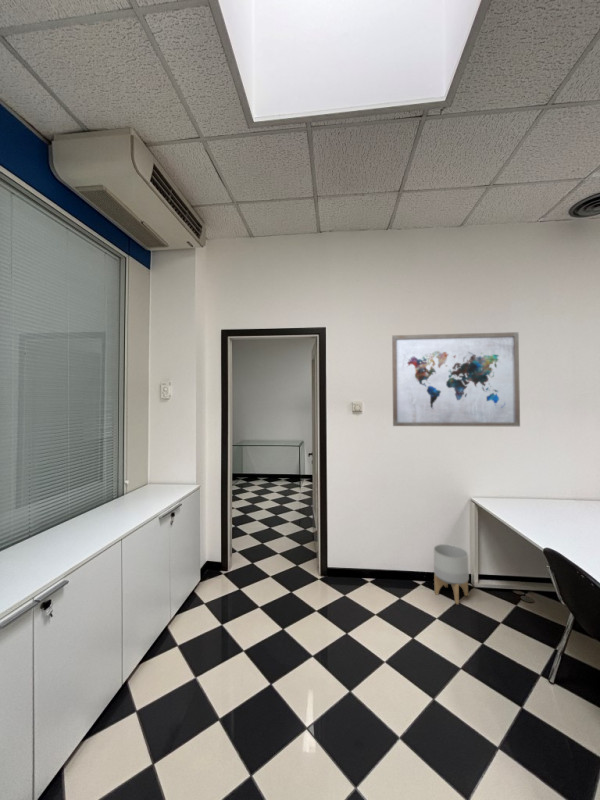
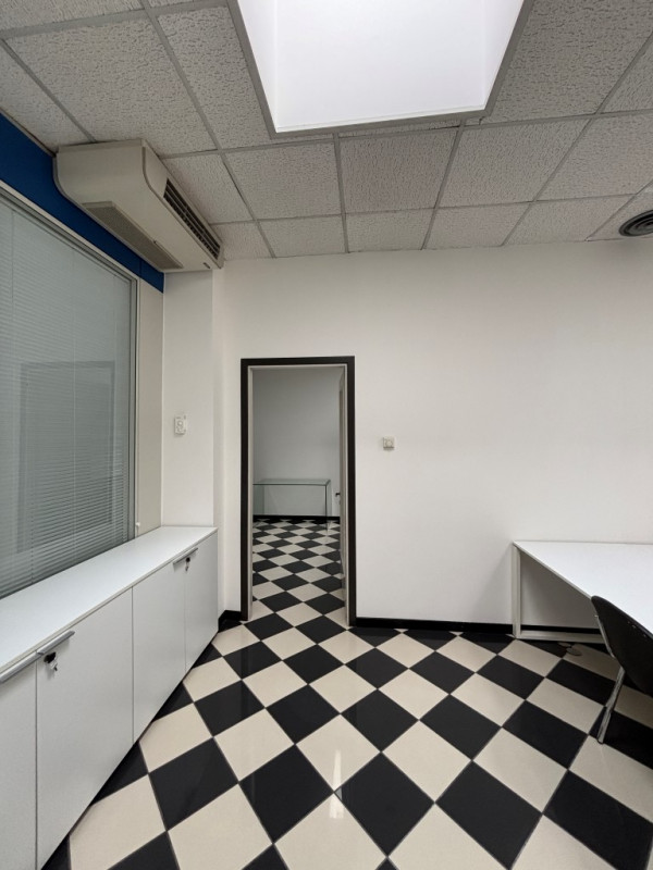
- planter [433,543,470,605]
- wall art [391,331,521,428]
